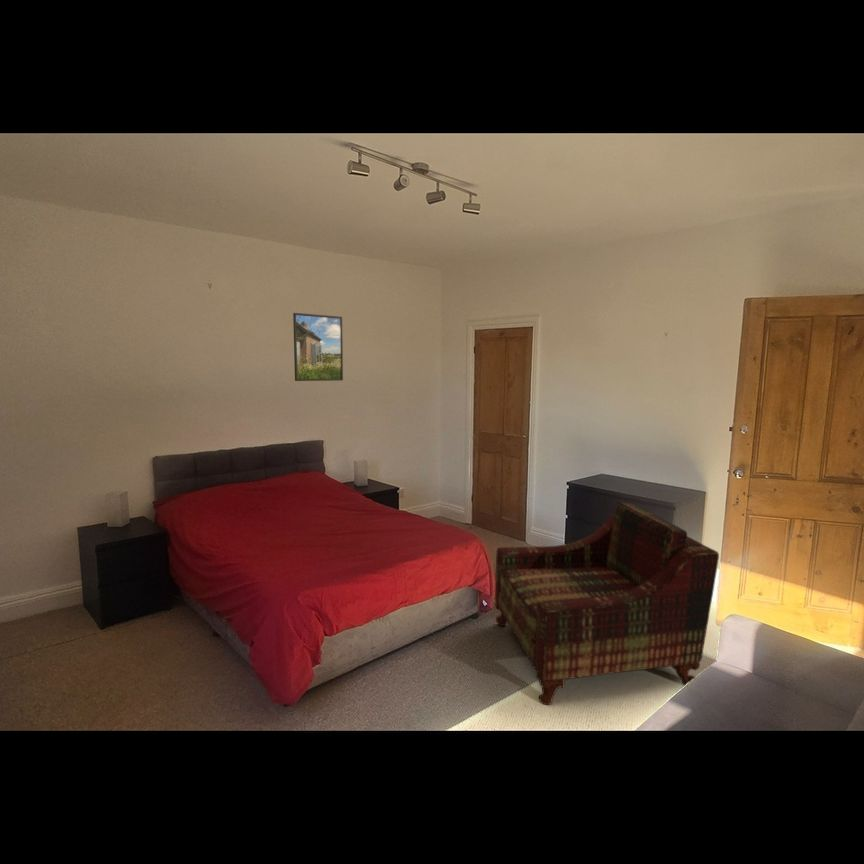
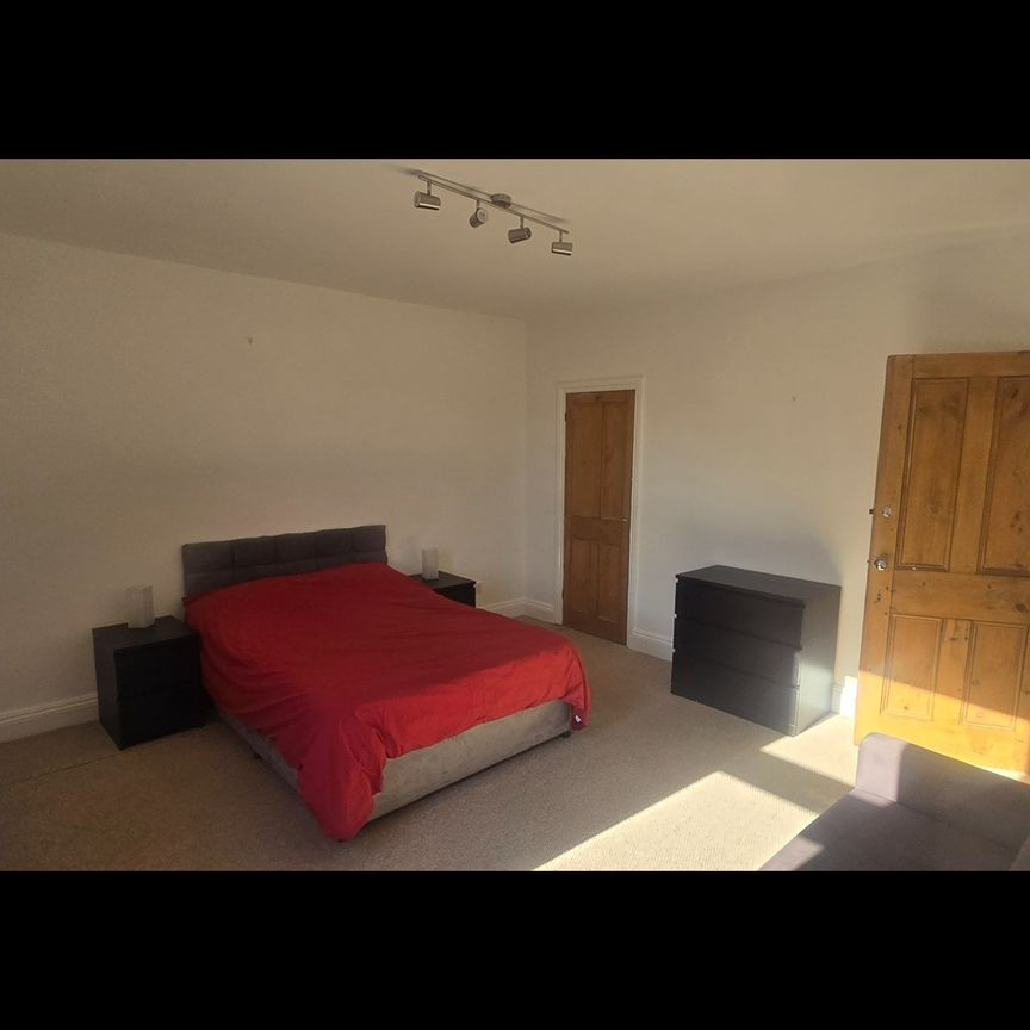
- armchair [494,501,720,706]
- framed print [292,312,344,382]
